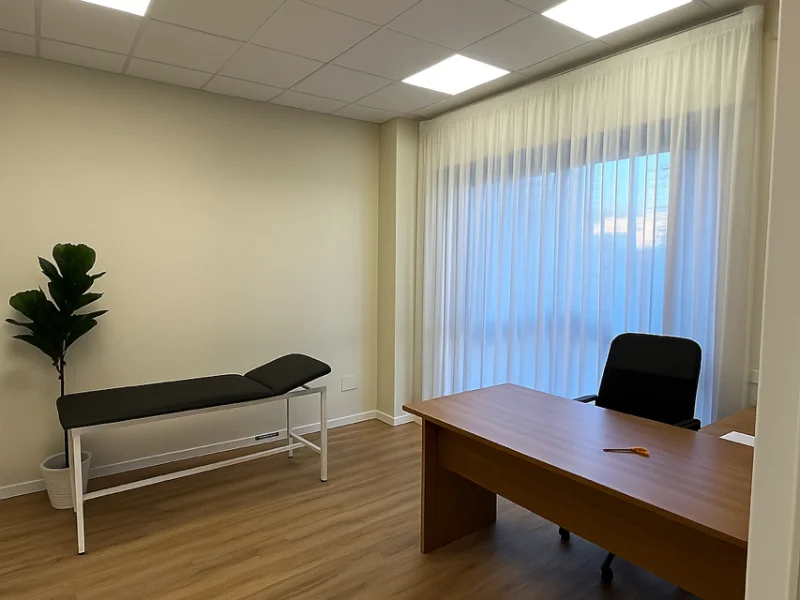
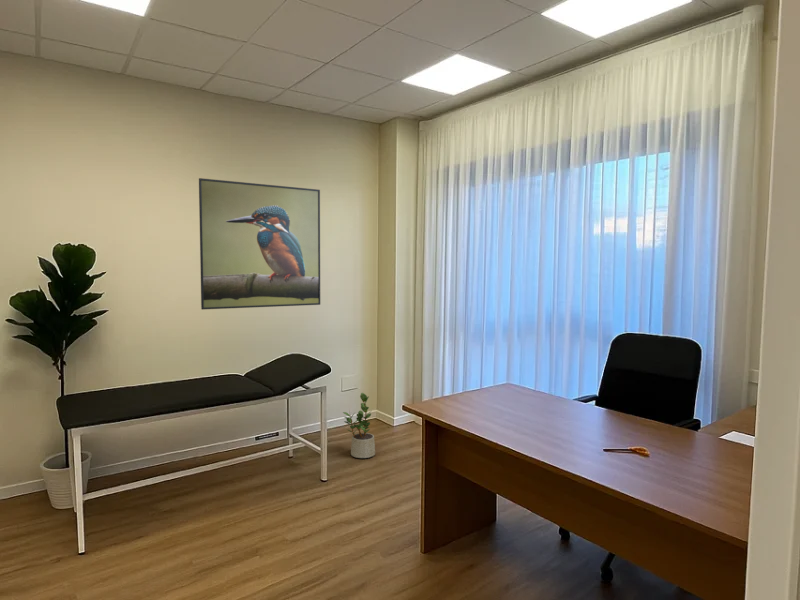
+ potted plant [342,392,376,459]
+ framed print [198,177,321,311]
